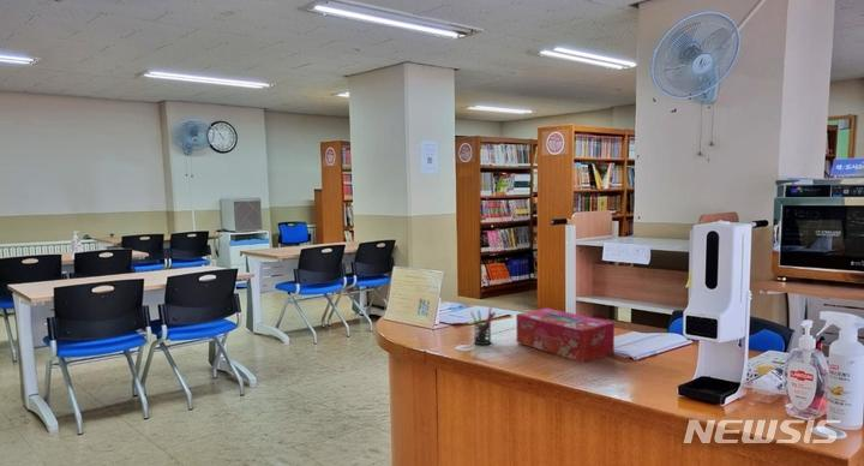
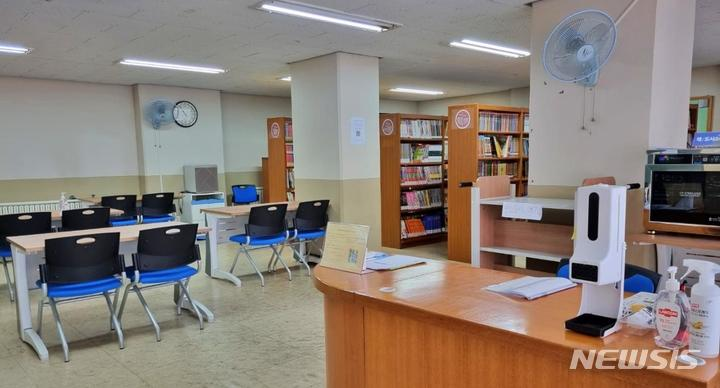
- tissue box [515,307,616,364]
- pen holder [469,306,497,346]
